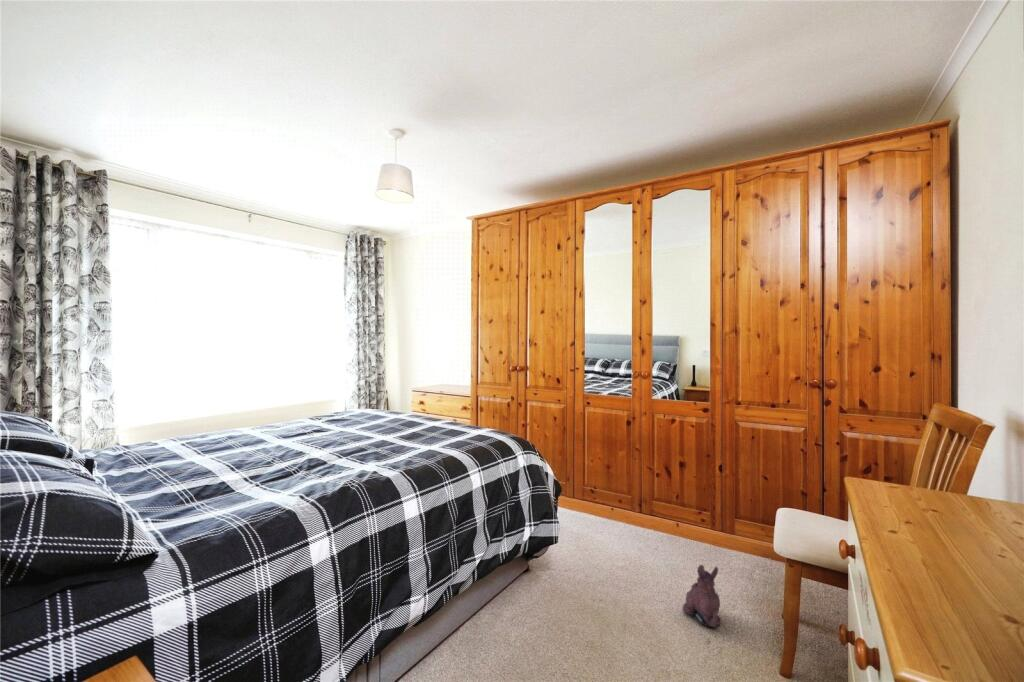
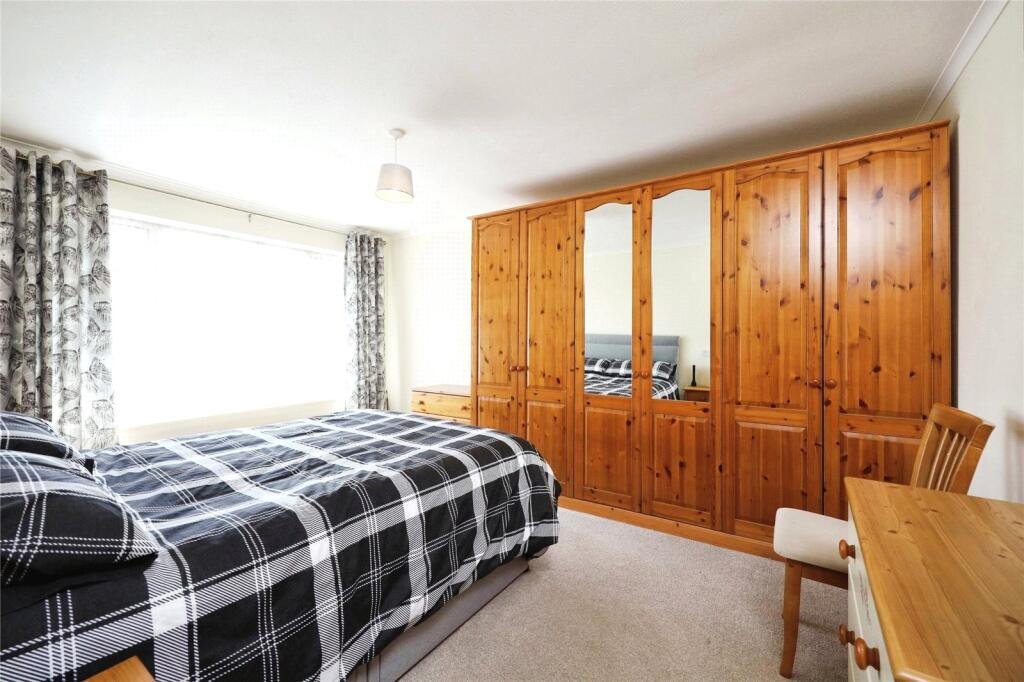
- plush toy [682,564,721,628]
